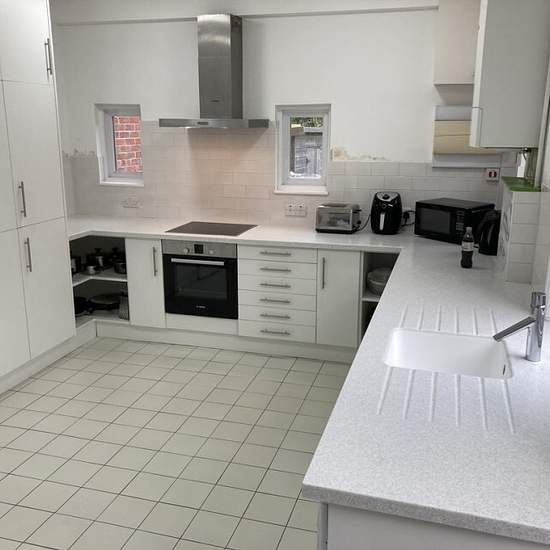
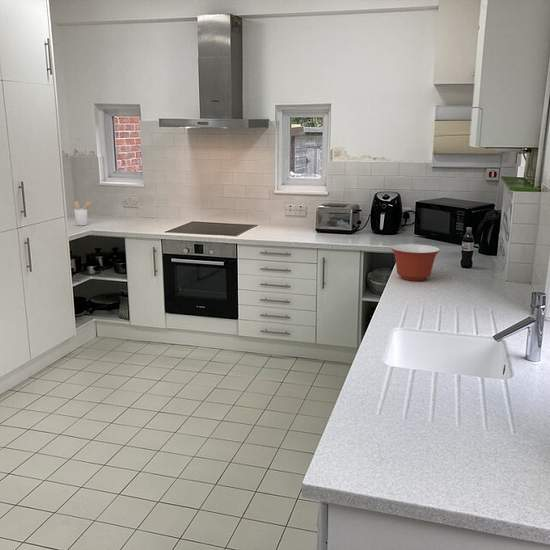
+ mixing bowl [390,243,441,282]
+ utensil holder [73,200,93,226]
